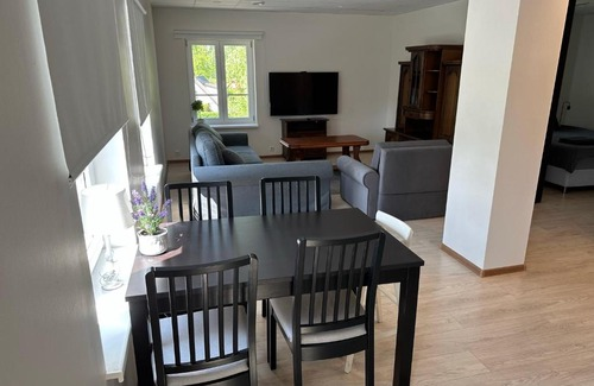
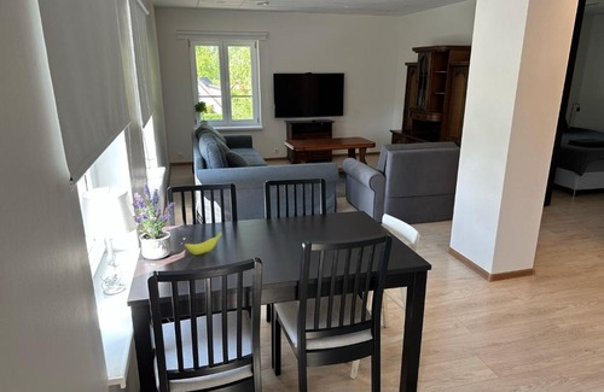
+ banana [184,232,222,256]
